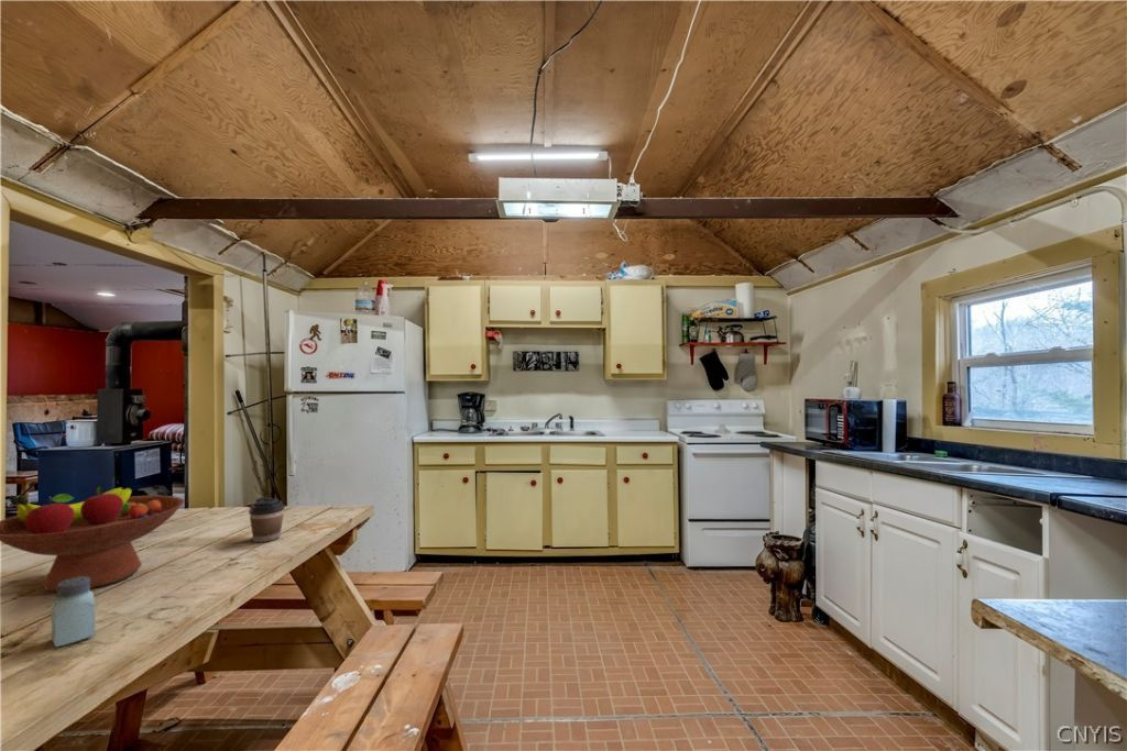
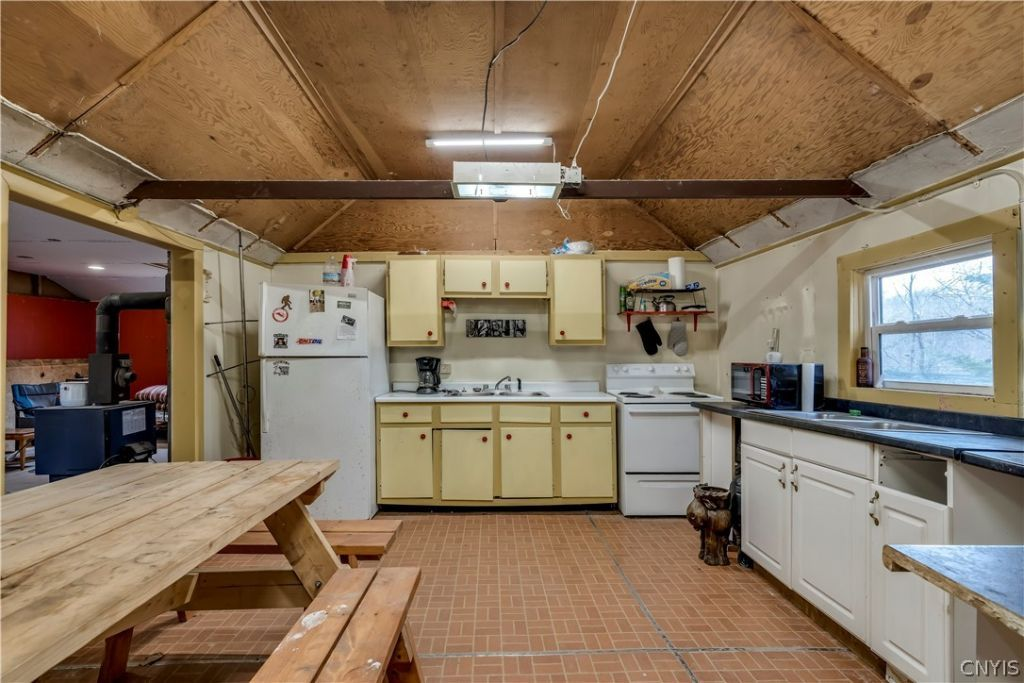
- coffee cup [248,496,286,543]
- saltshaker [51,576,96,648]
- fruit bowl [0,486,186,593]
